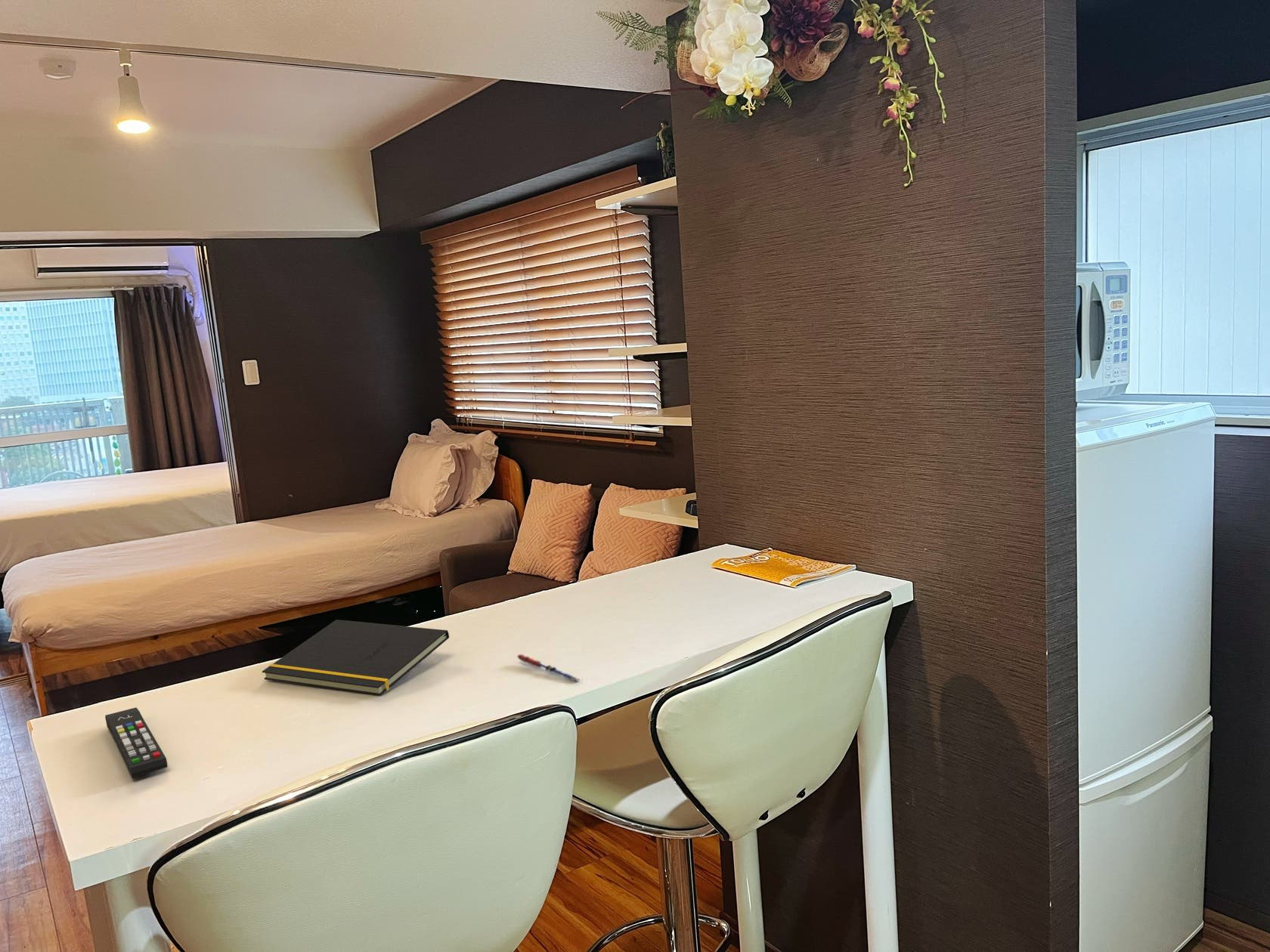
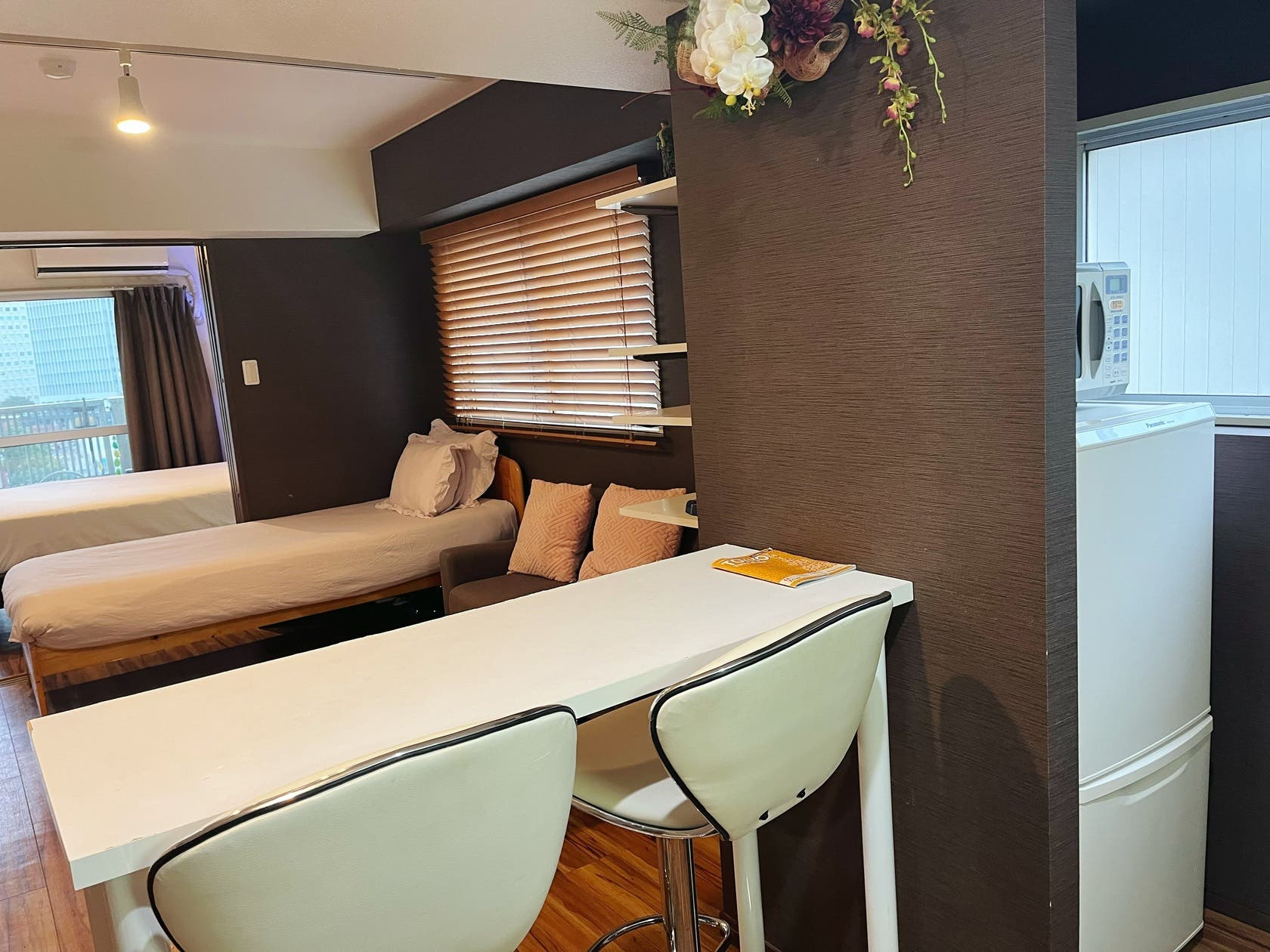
- notepad [262,619,450,696]
- remote control [104,706,168,778]
- pen [516,654,582,683]
